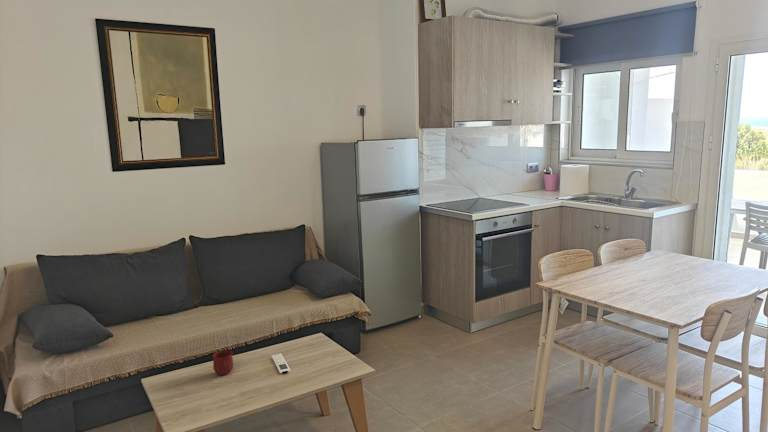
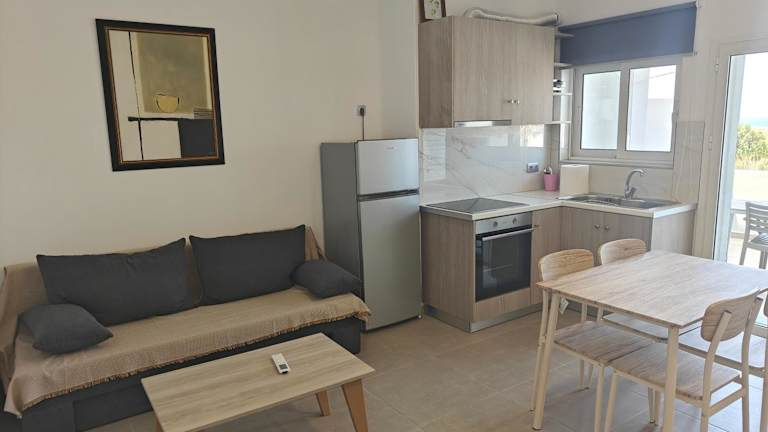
- mug [212,349,234,376]
